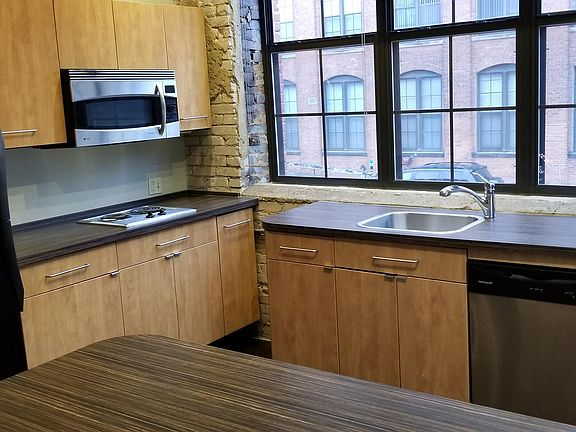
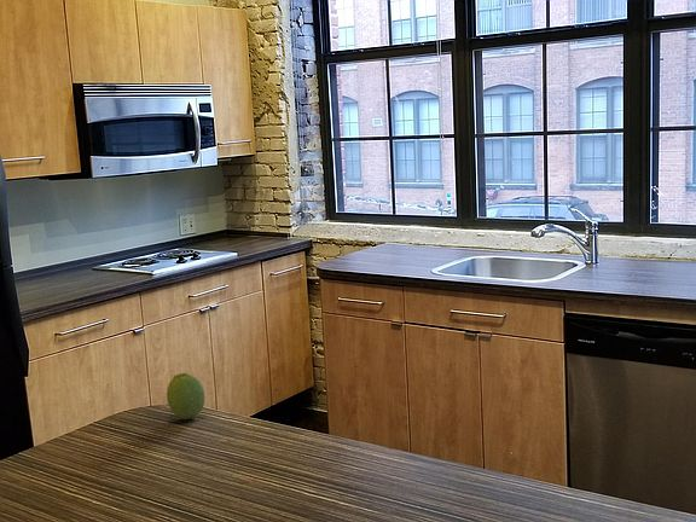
+ fruit [166,372,207,420]
